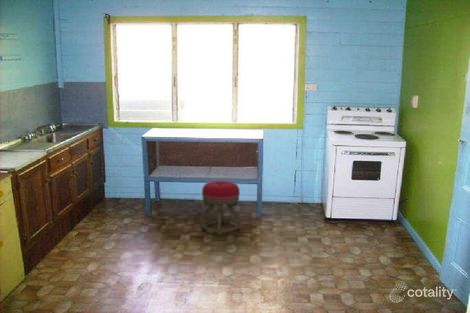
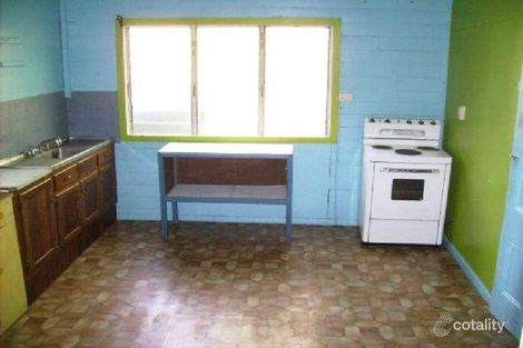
- stool [199,180,242,236]
